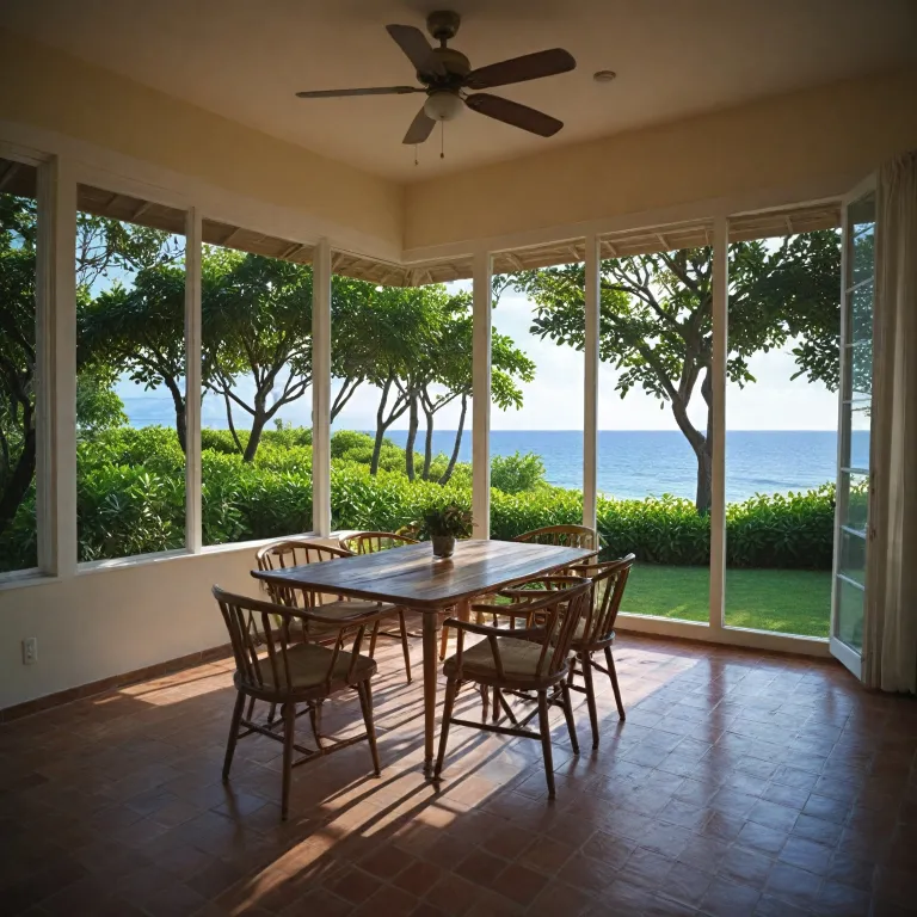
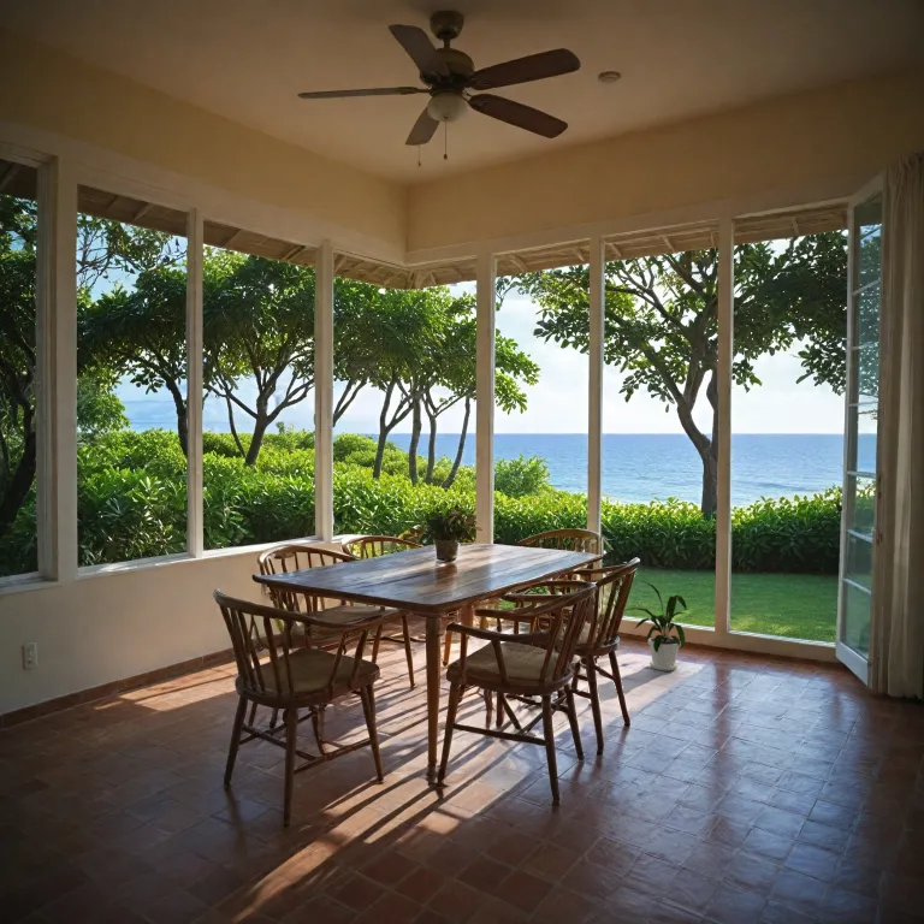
+ house plant [623,580,689,673]
